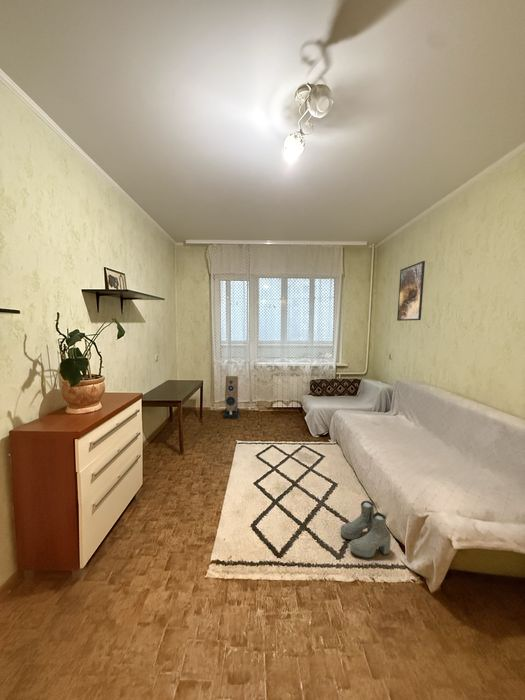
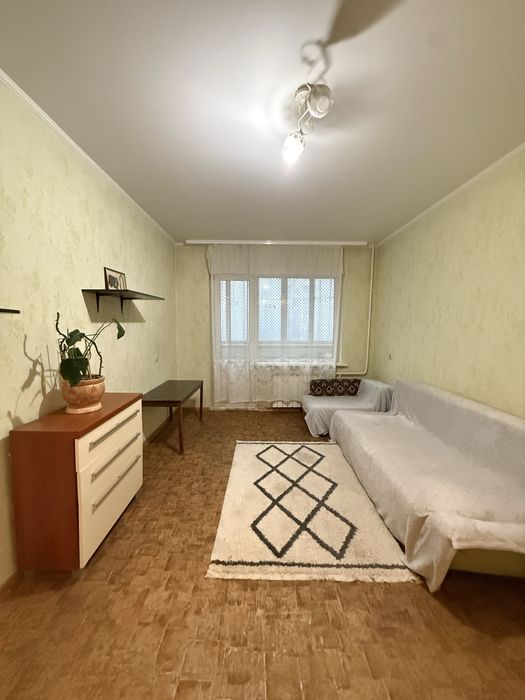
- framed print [396,260,426,322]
- speaker [222,375,240,419]
- boots [340,500,392,559]
